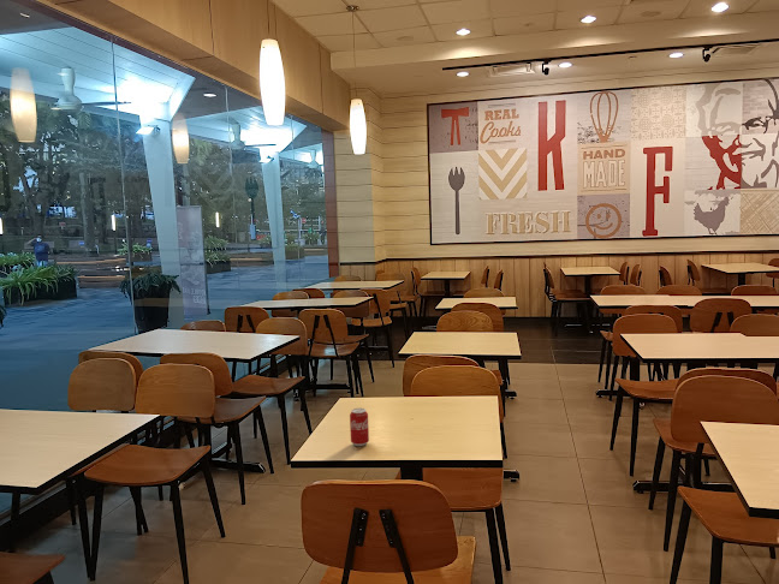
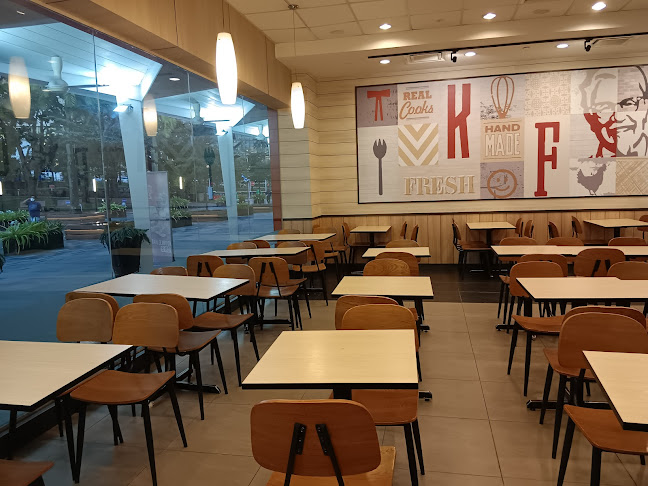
- beverage can [349,407,370,447]
